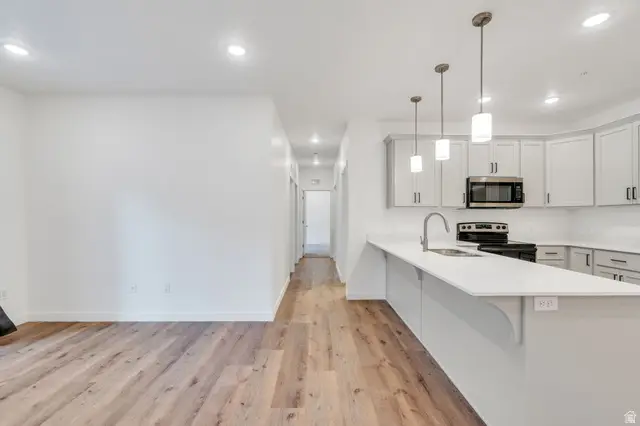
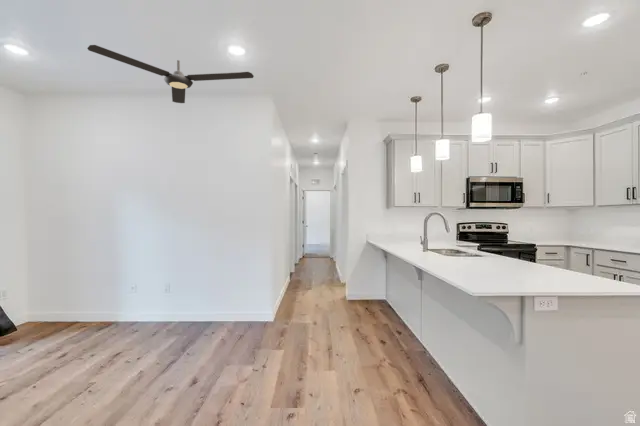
+ ceiling fan [86,44,255,104]
